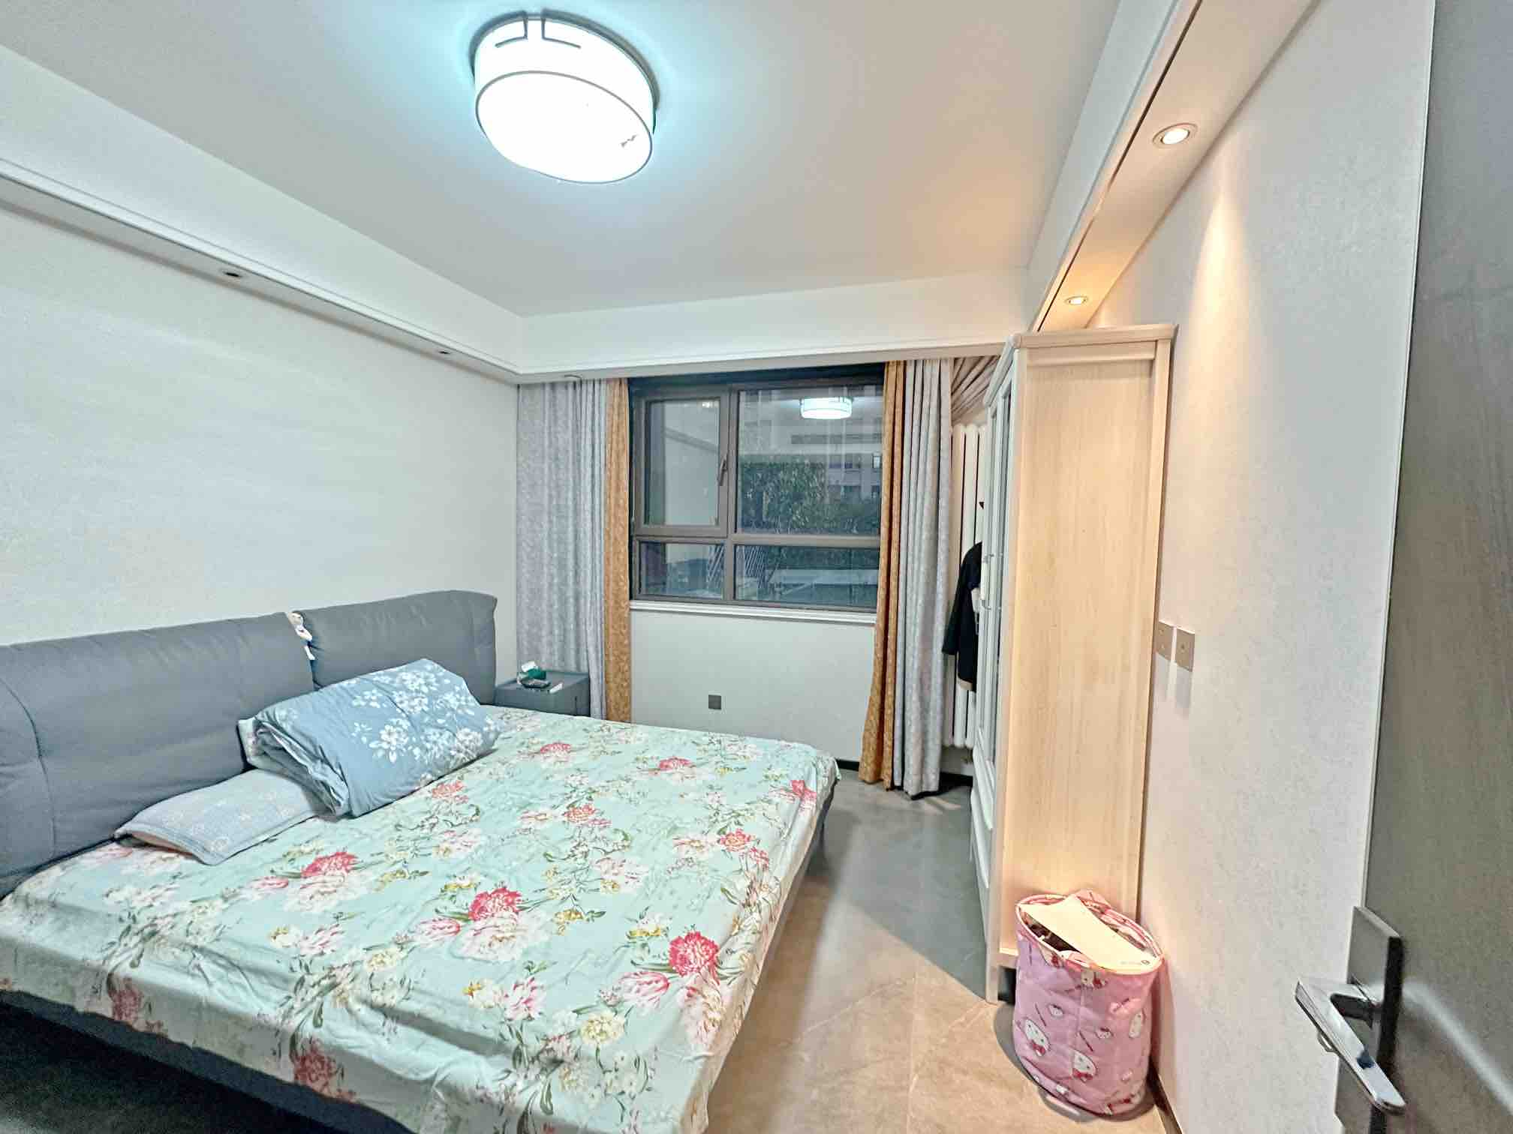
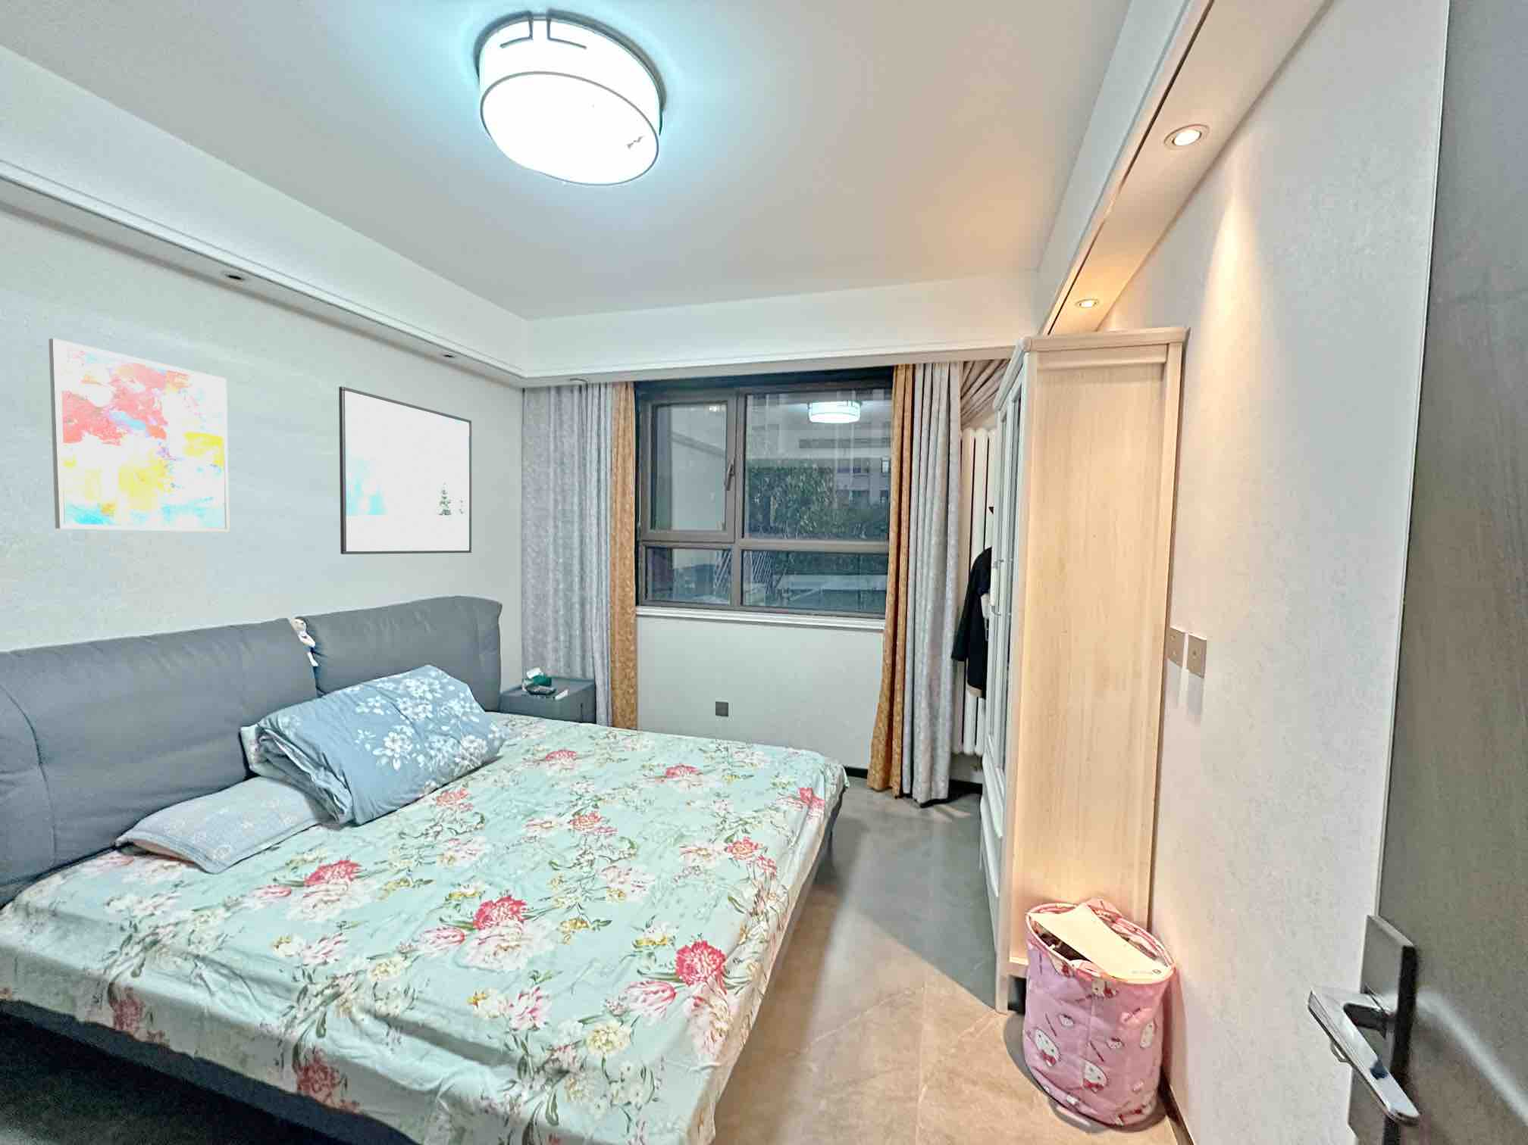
+ wall art [48,338,231,533]
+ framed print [338,385,472,556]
